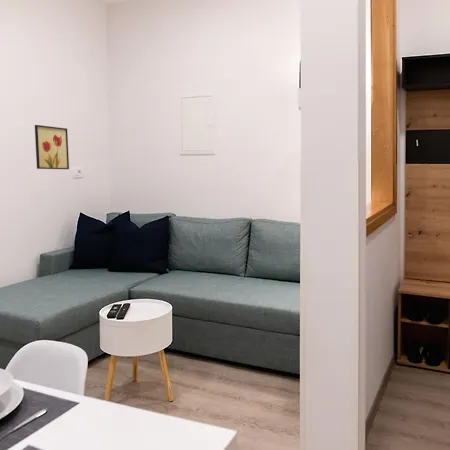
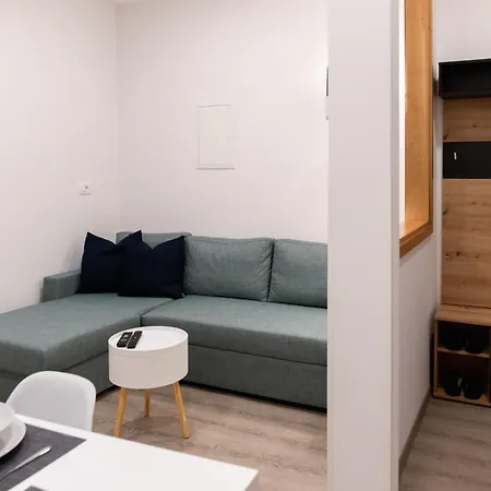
- wall art [34,124,70,170]
